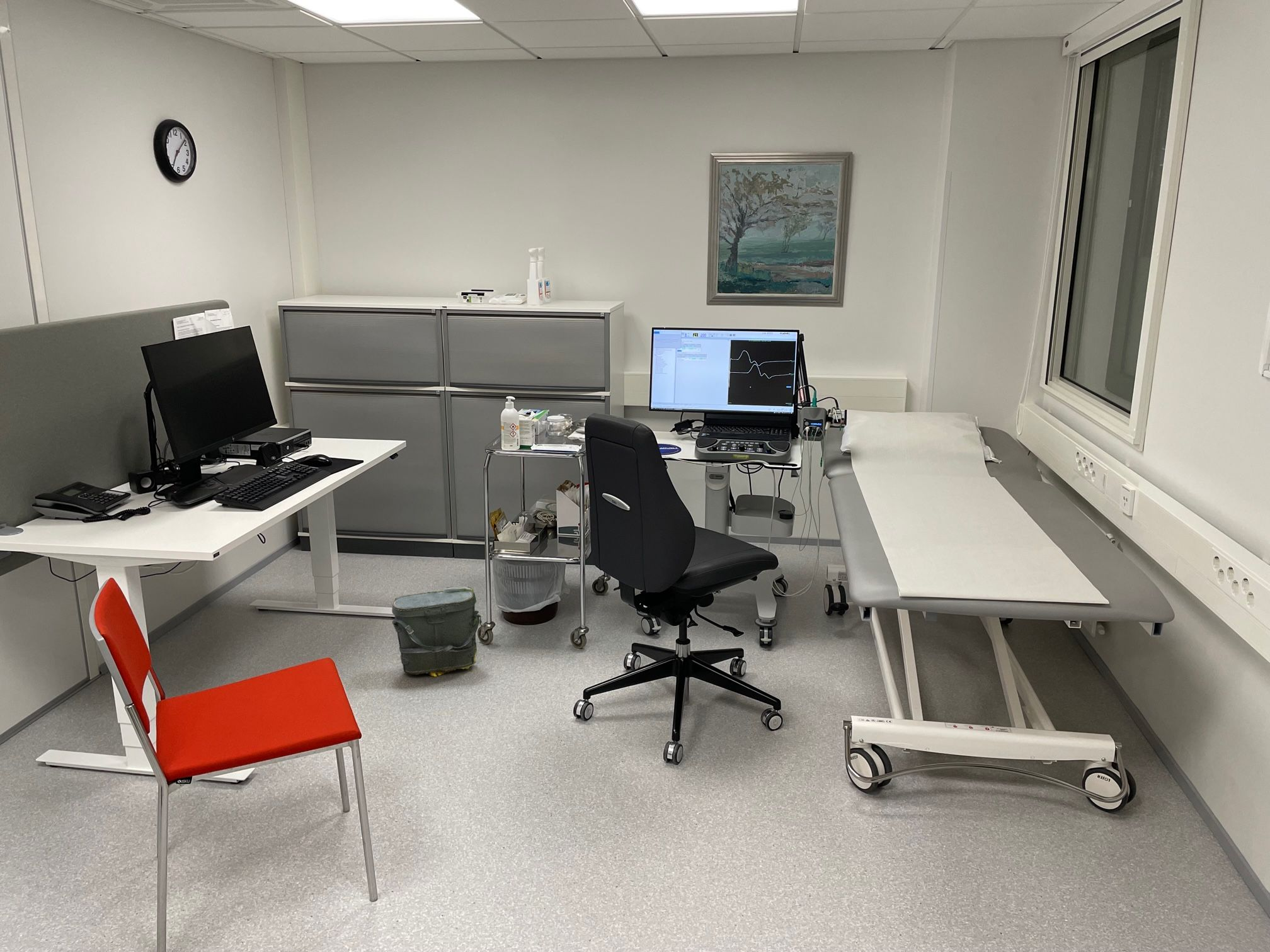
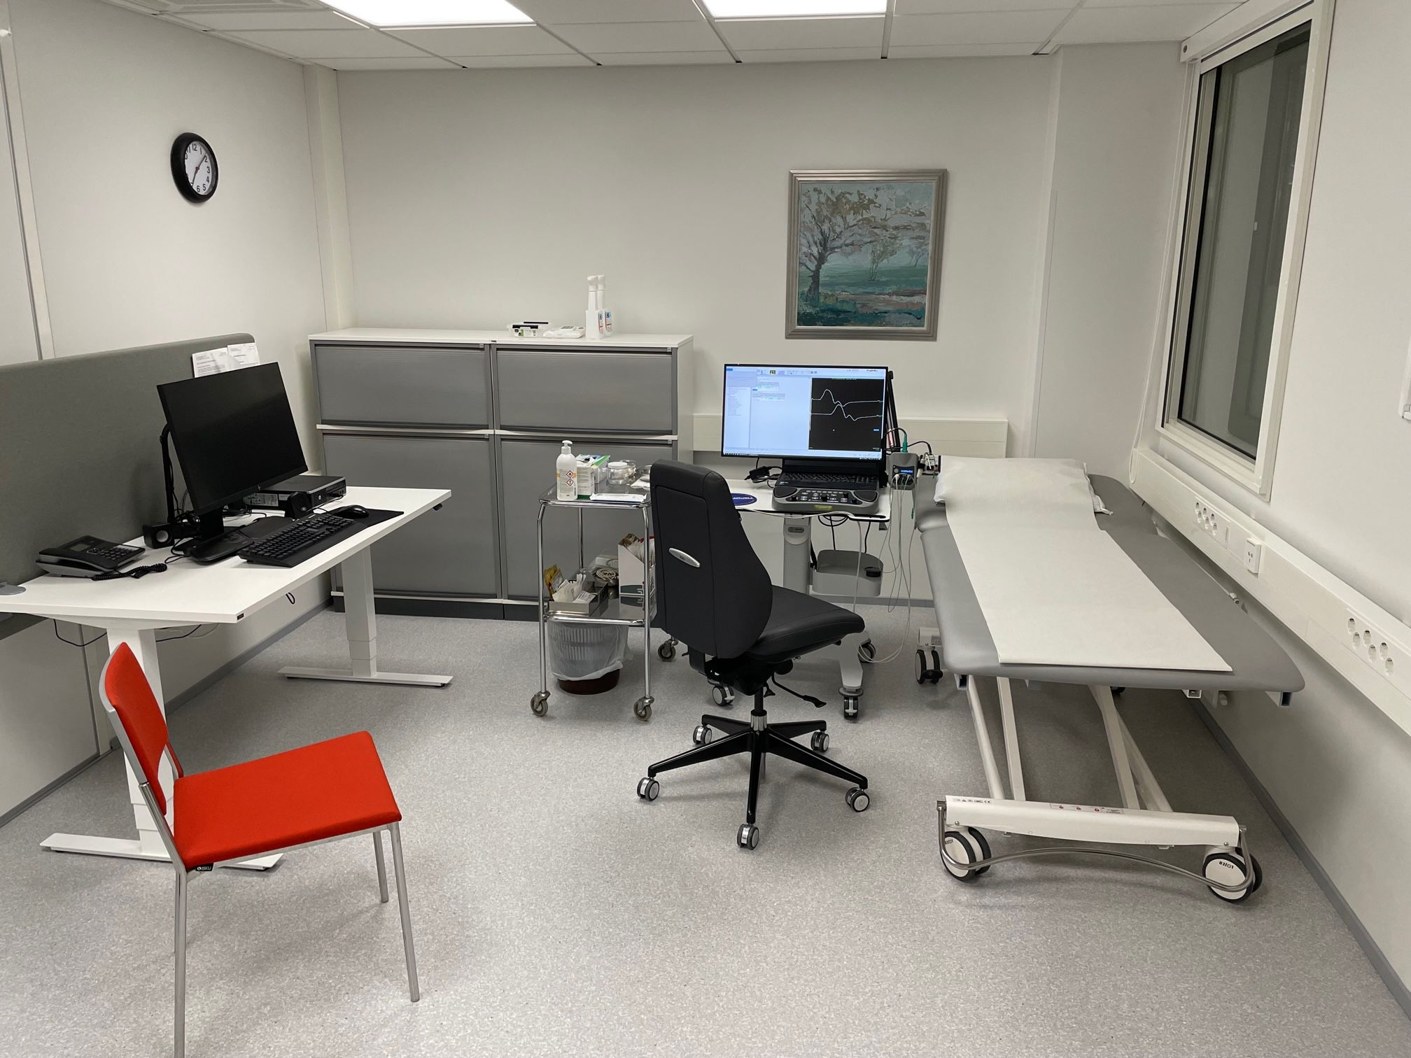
- bag [391,586,483,677]
